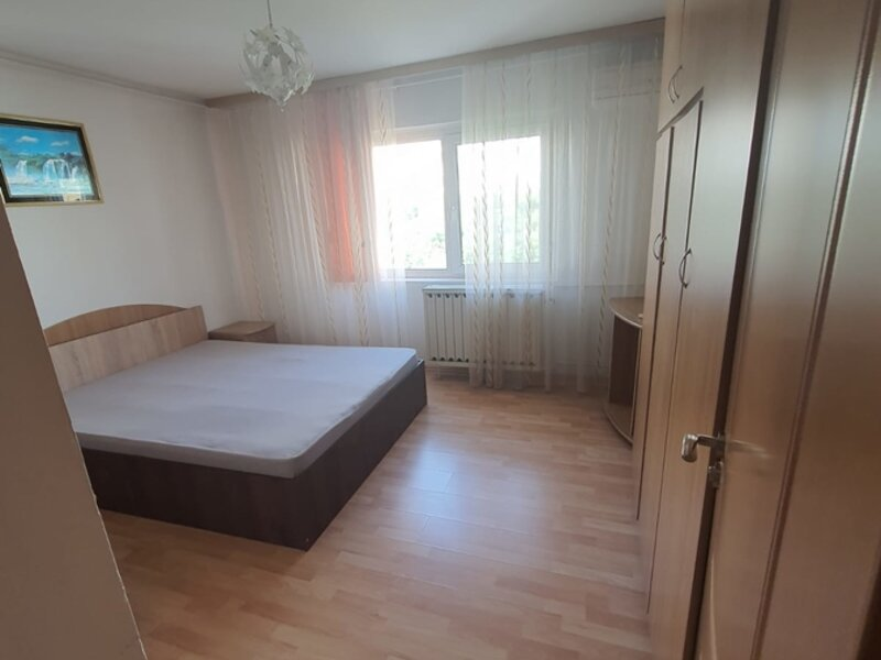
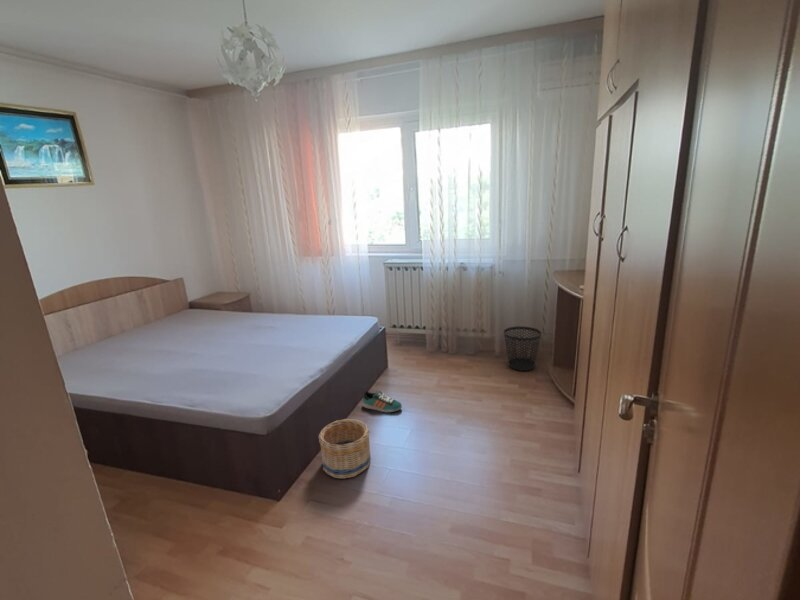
+ basket [318,418,372,480]
+ wastebasket [503,325,542,372]
+ sneaker [362,390,403,413]
